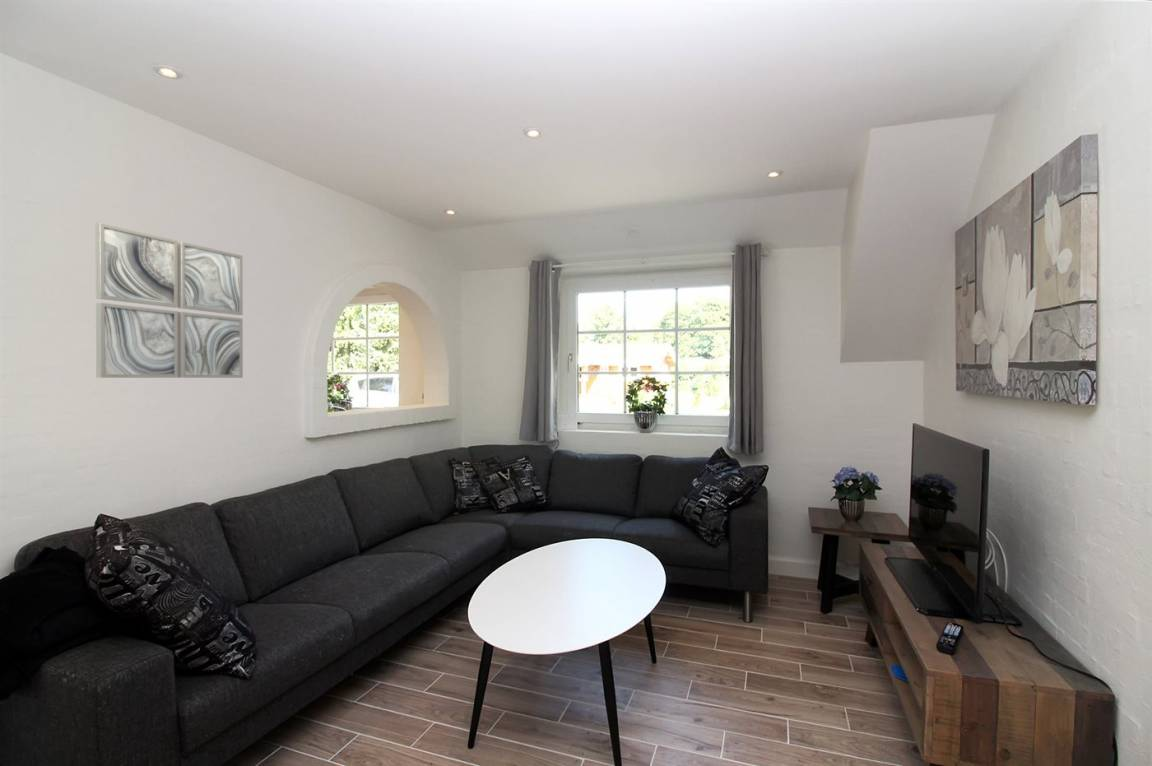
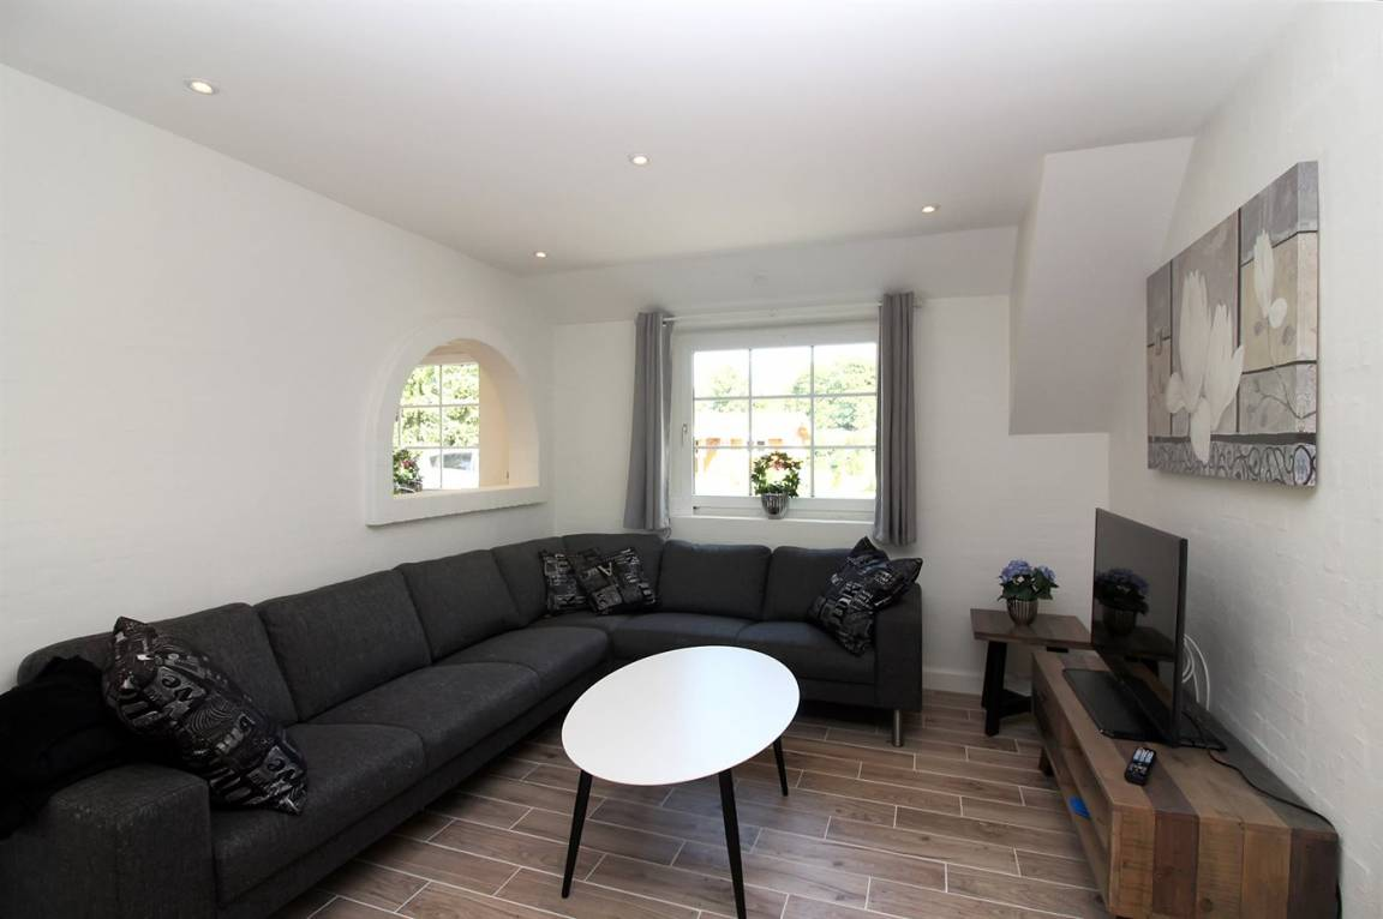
- wall art [95,222,244,379]
